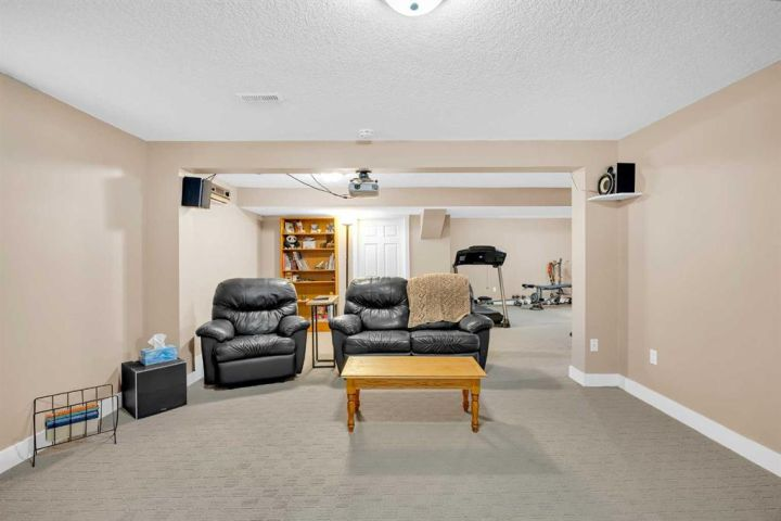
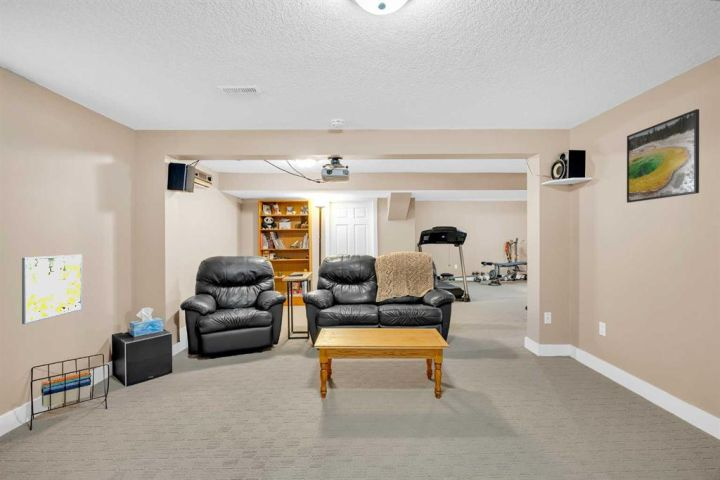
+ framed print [626,108,700,204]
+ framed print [21,254,83,325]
